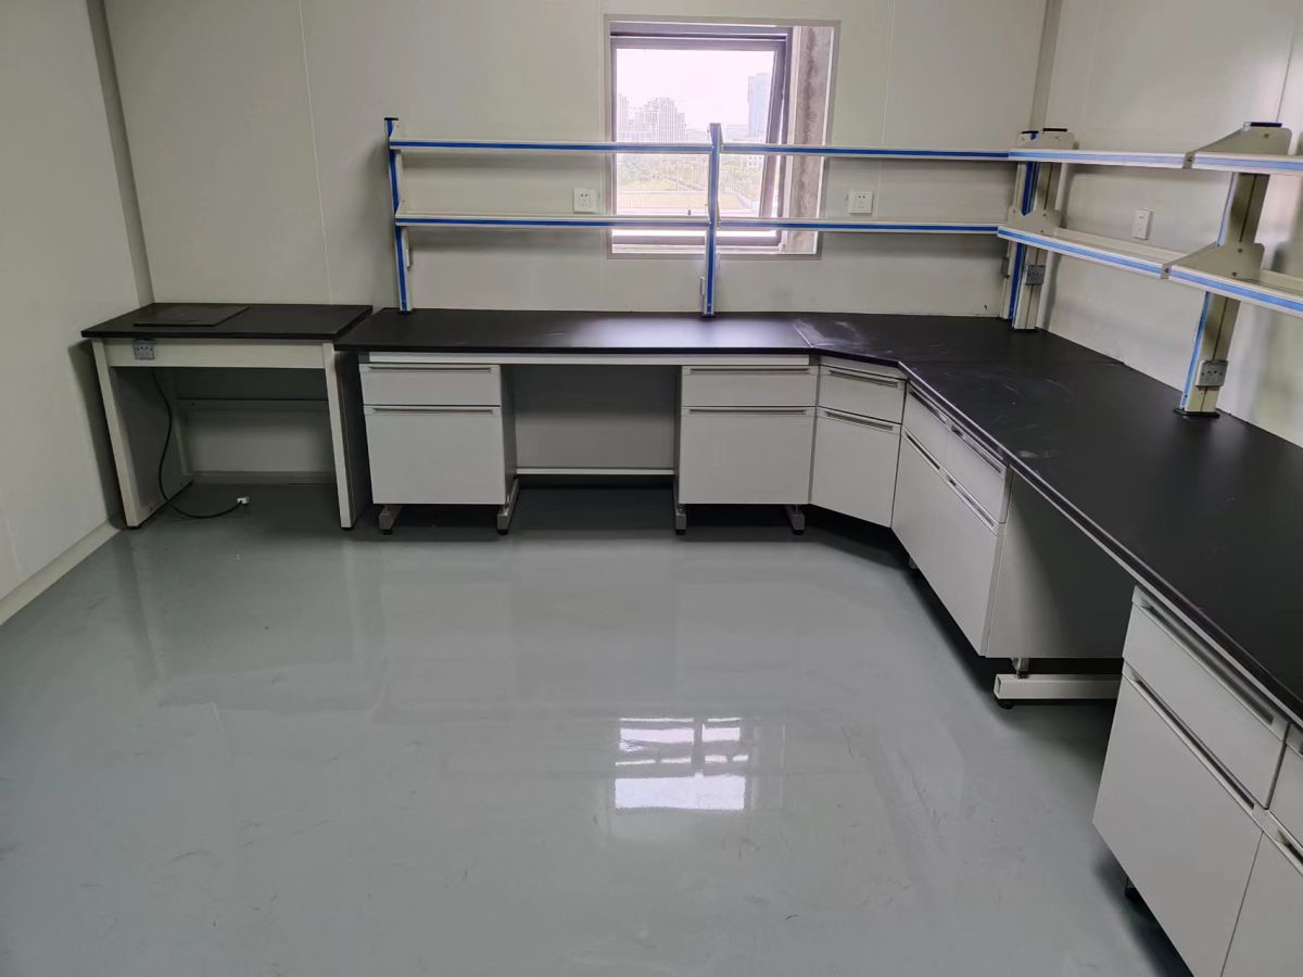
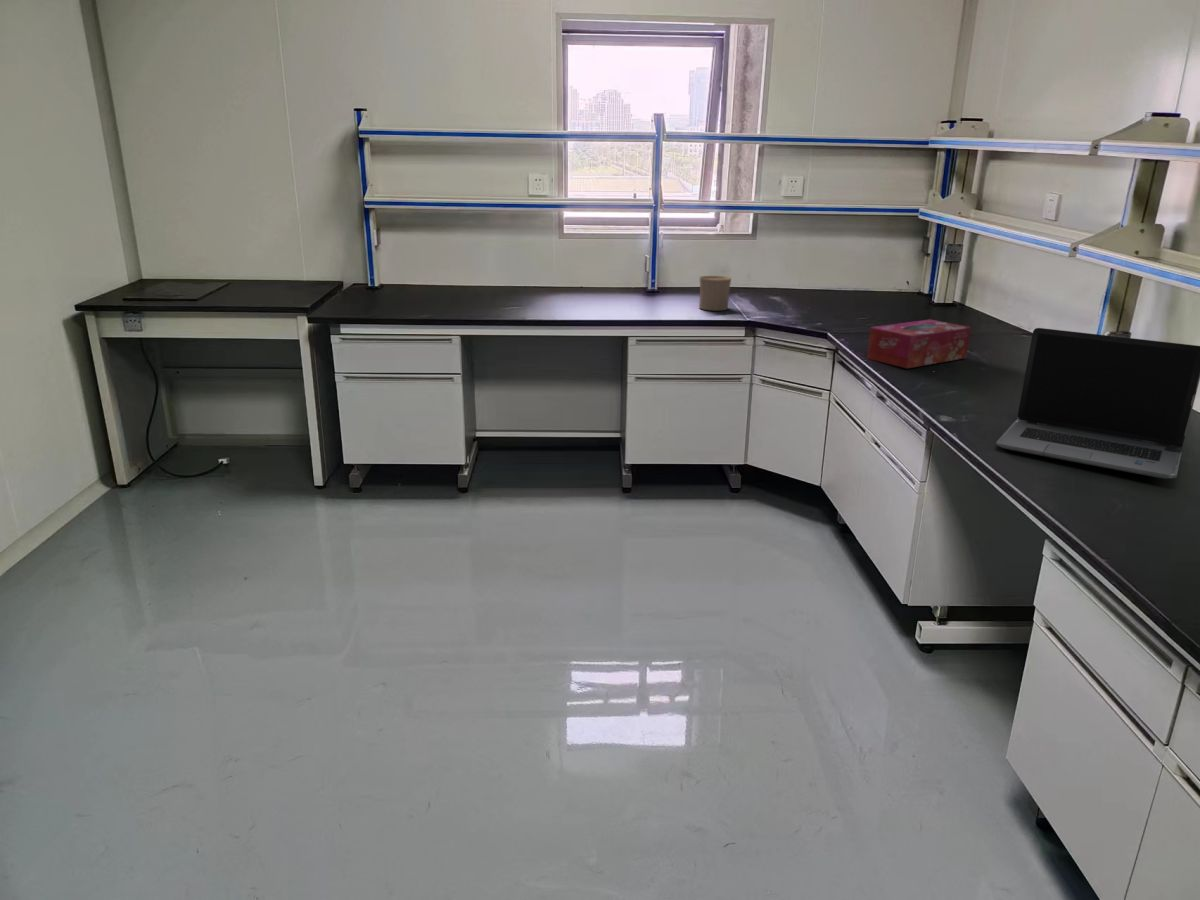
+ laptop computer [995,327,1200,480]
+ tissue box [866,318,972,369]
+ cup [698,275,732,311]
